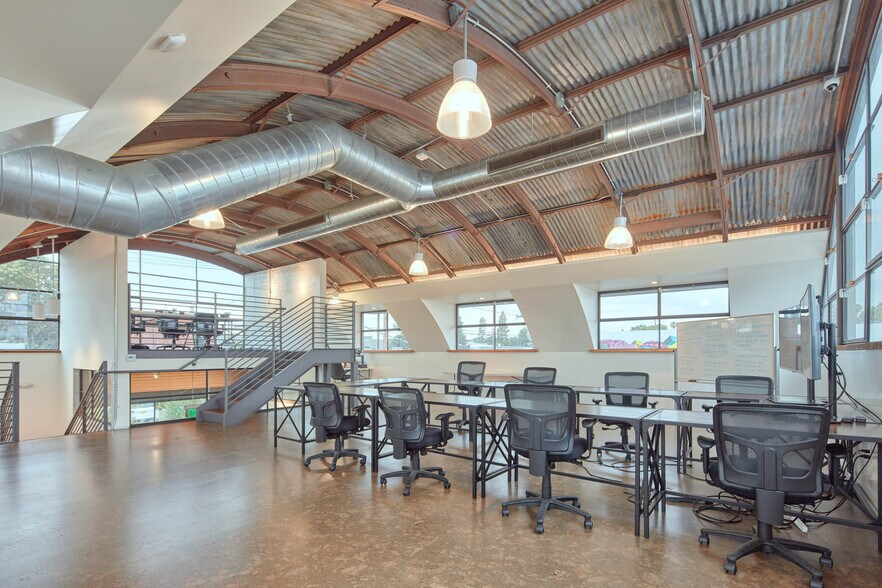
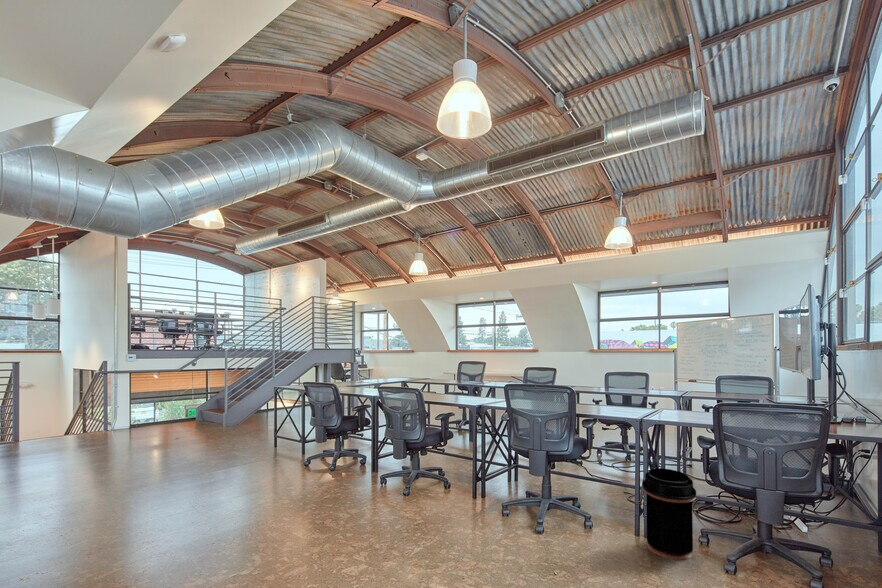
+ trash can [642,468,697,561]
